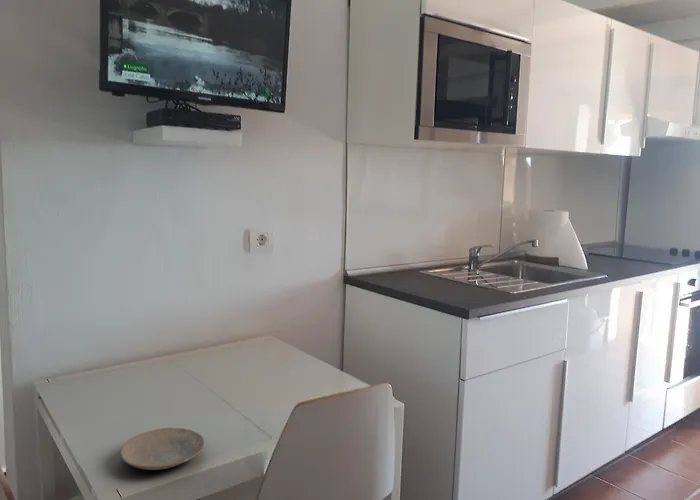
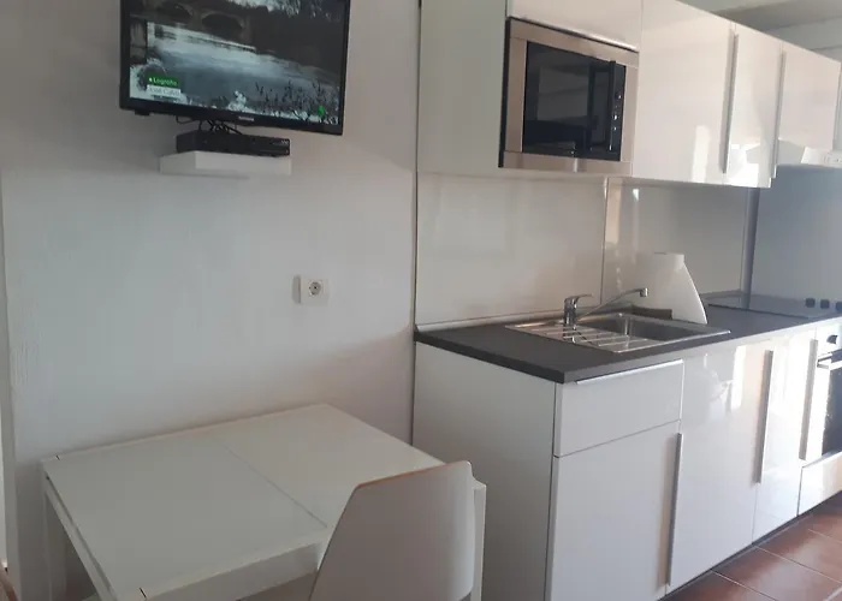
- plate [119,427,205,471]
